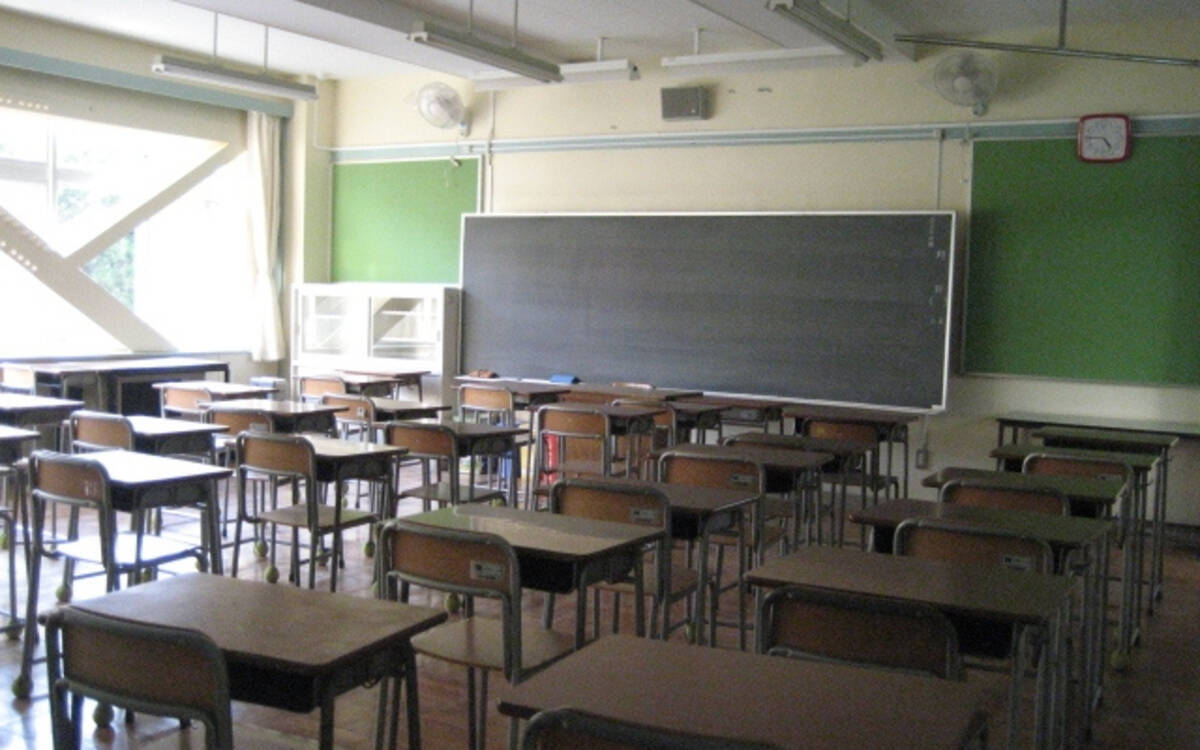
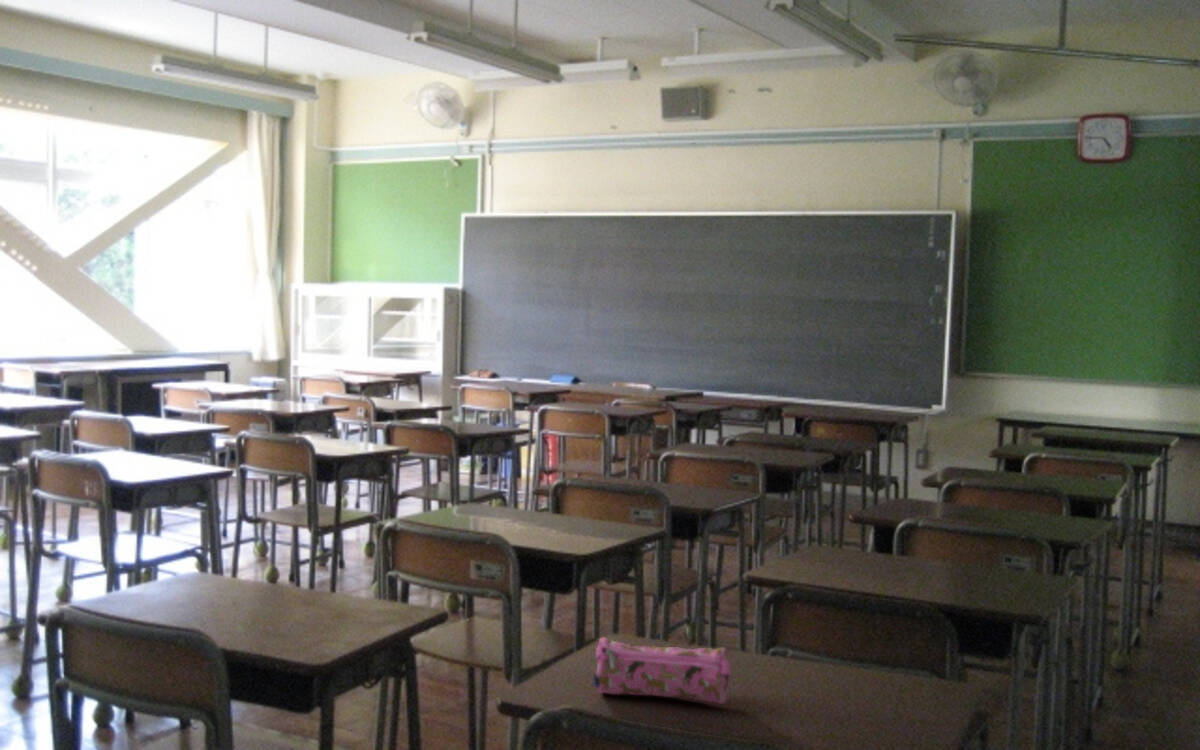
+ pencil case [591,636,732,705]
